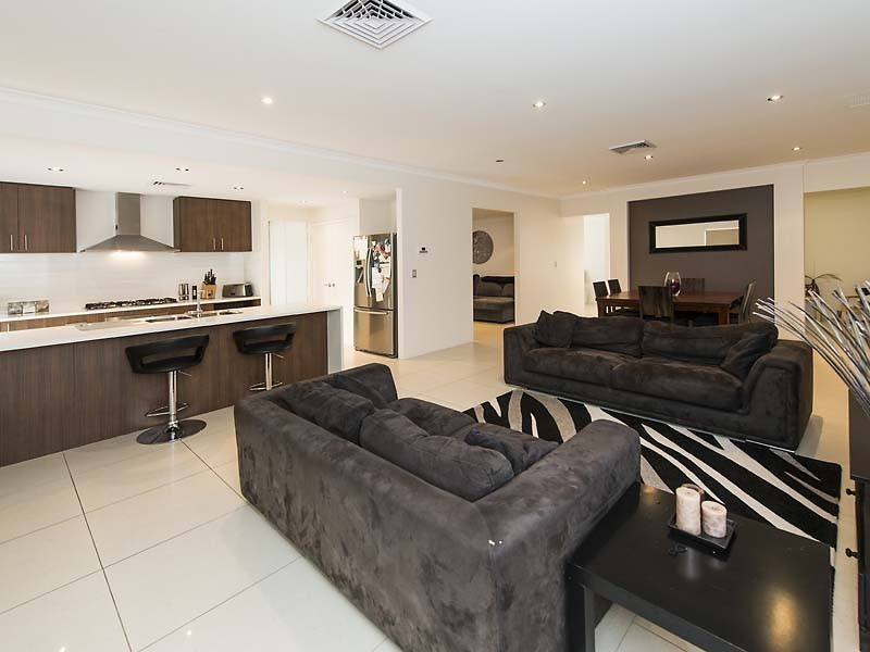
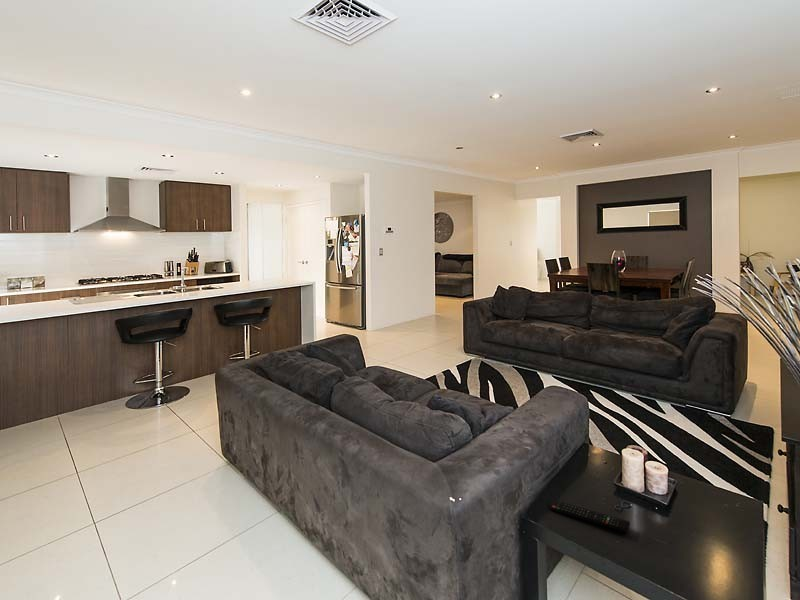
+ remote control [549,499,631,533]
